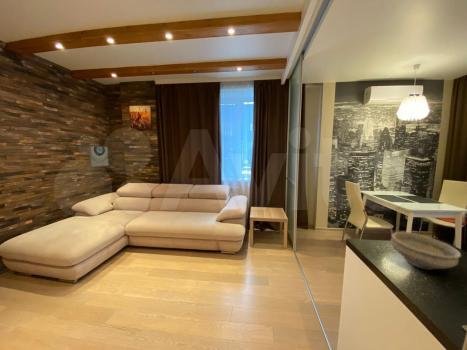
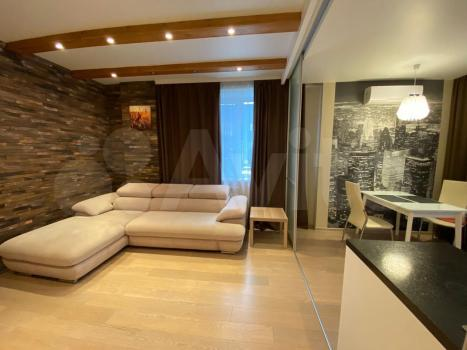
- wall art [88,145,110,168]
- bowl [389,231,462,271]
